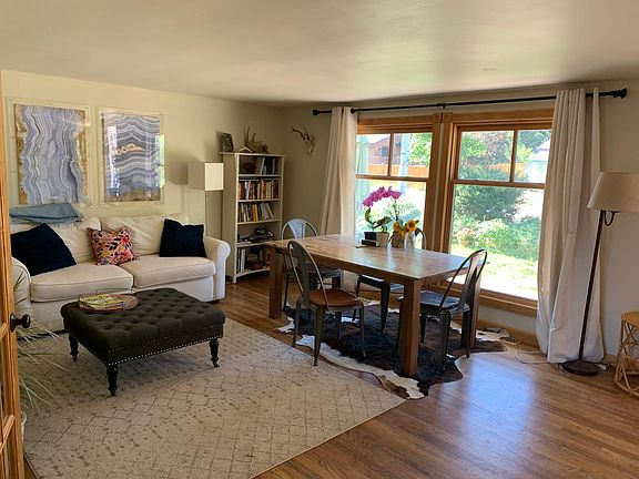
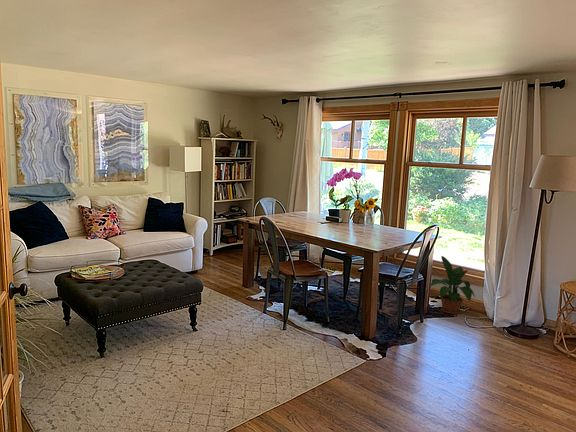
+ potted plant [429,255,476,315]
